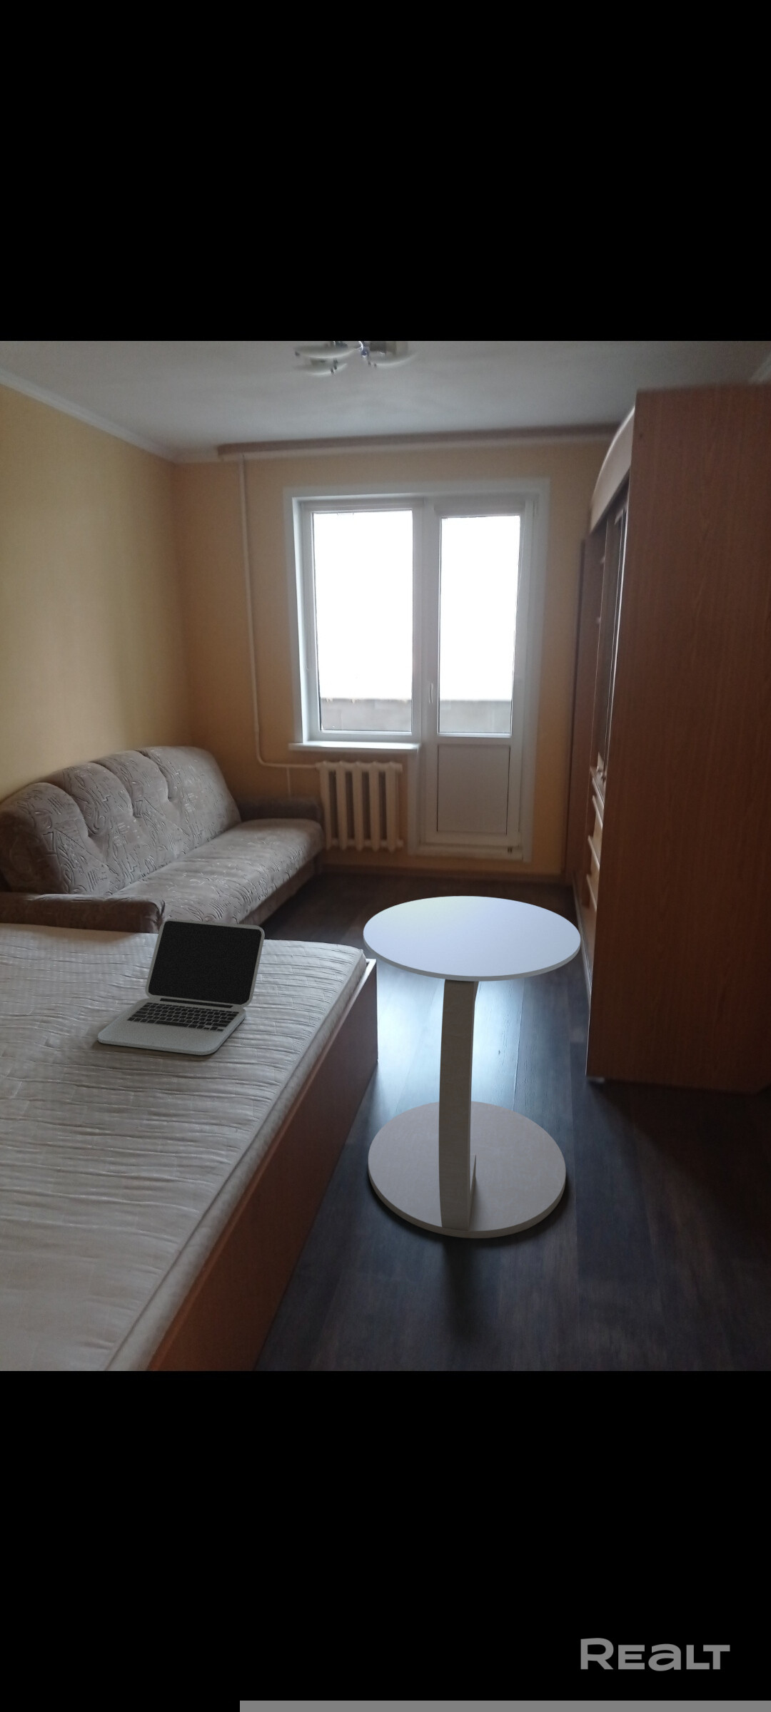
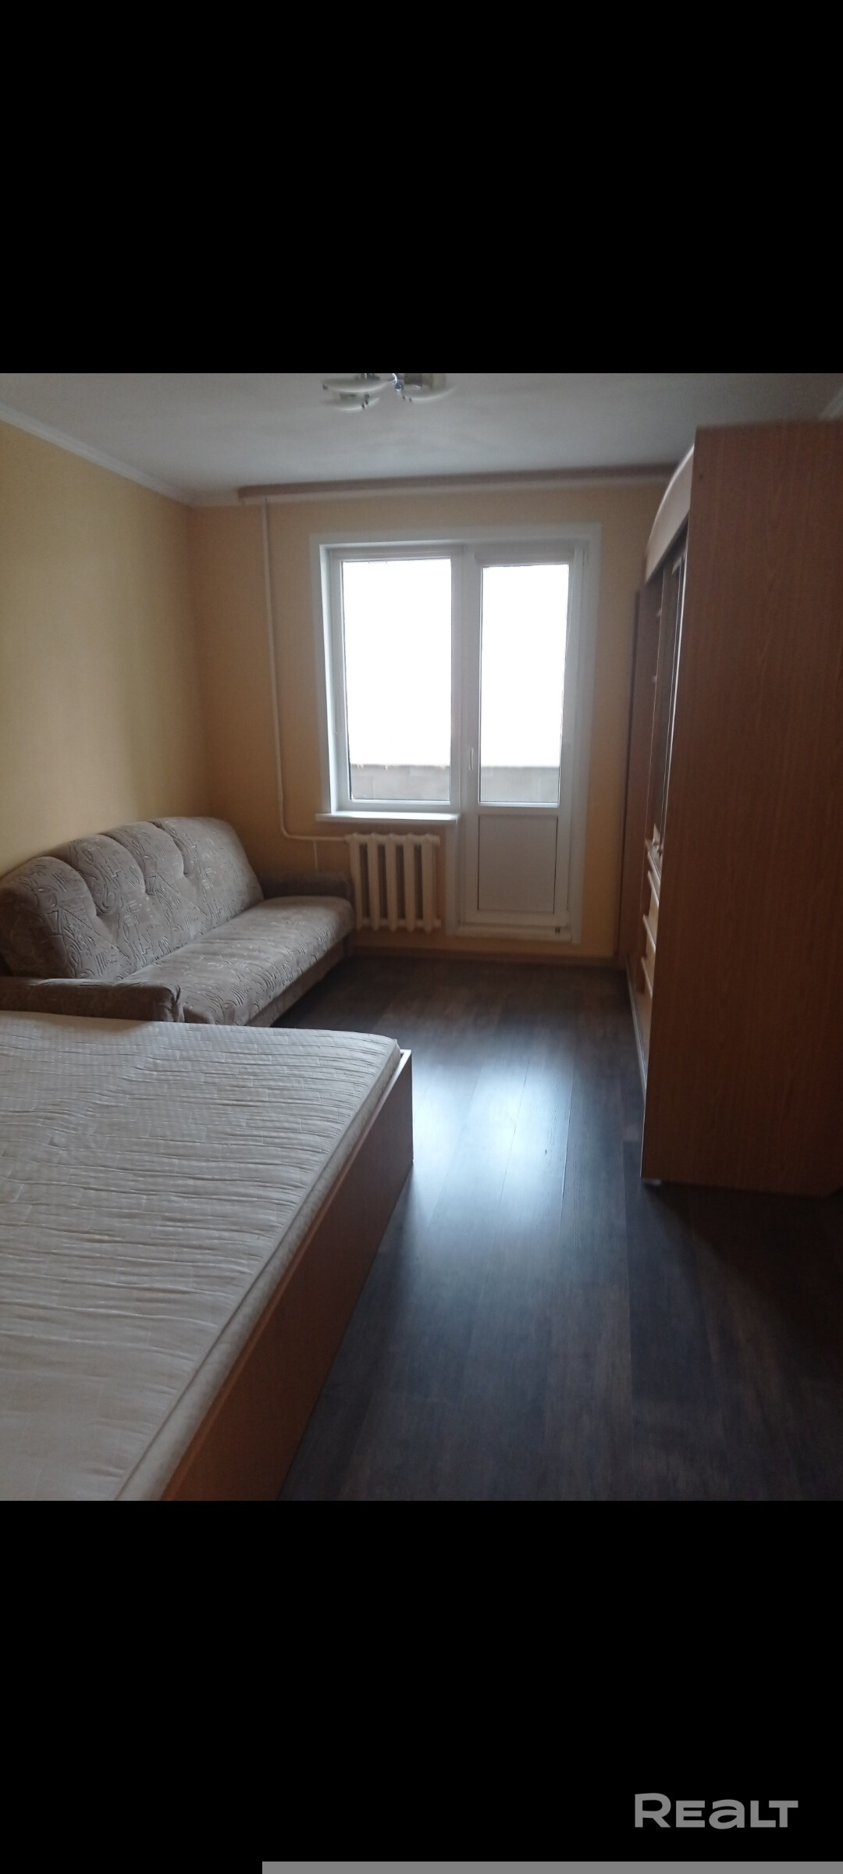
- laptop [97,918,265,1056]
- side table [363,895,581,1239]
